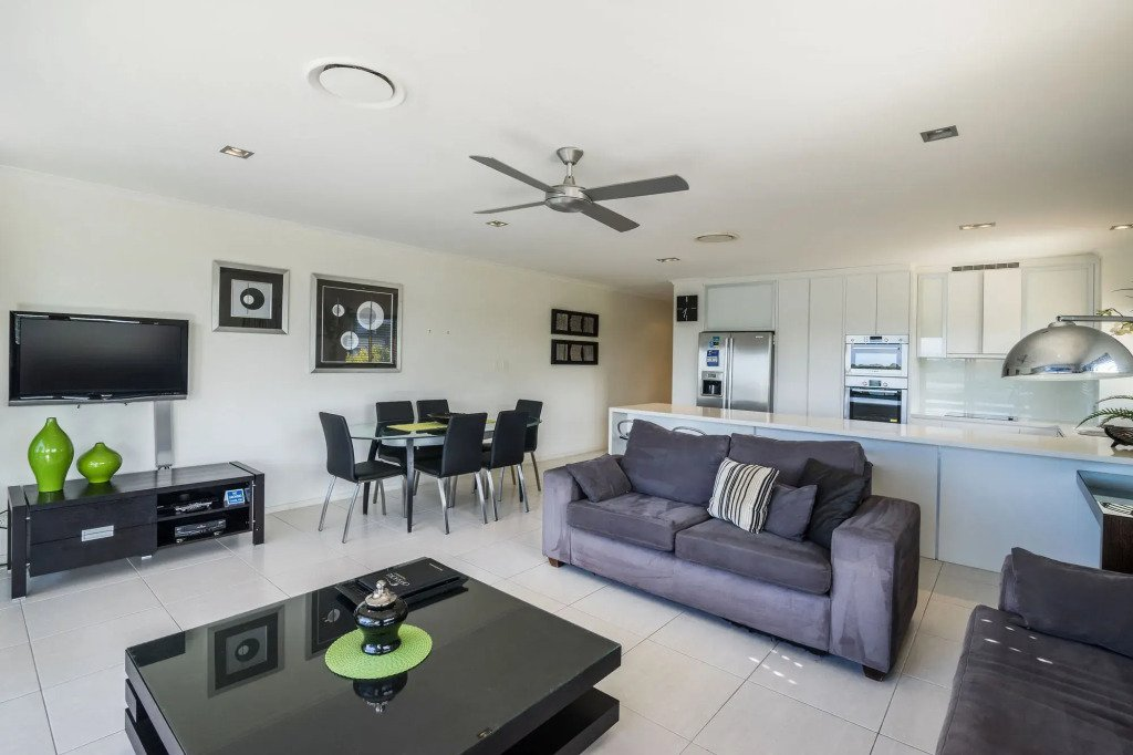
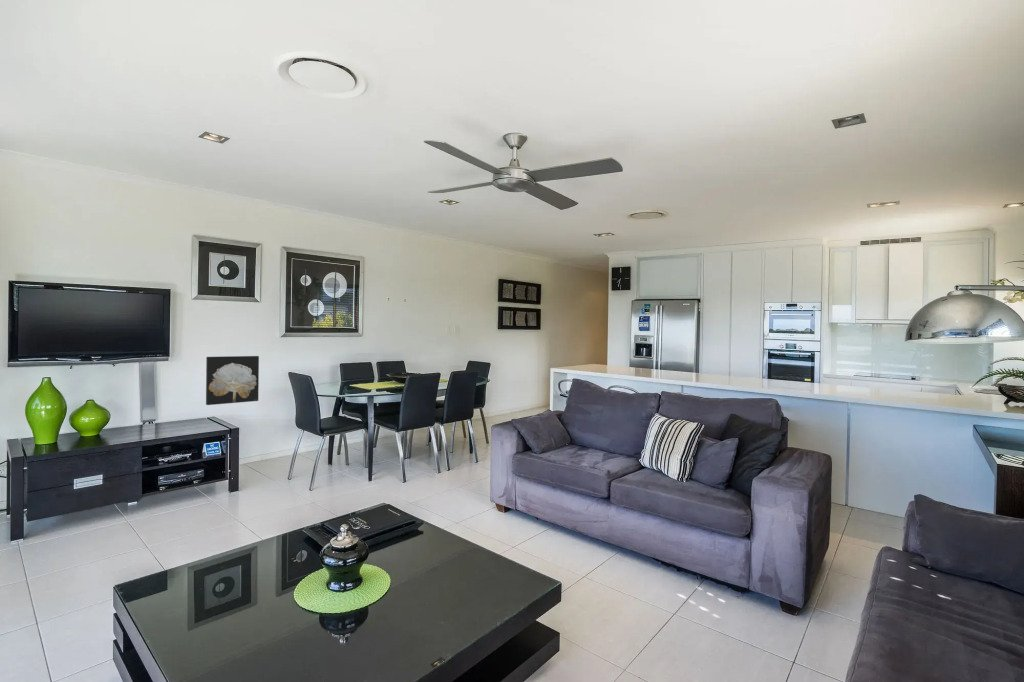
+ wall art [205,355,260,406]
